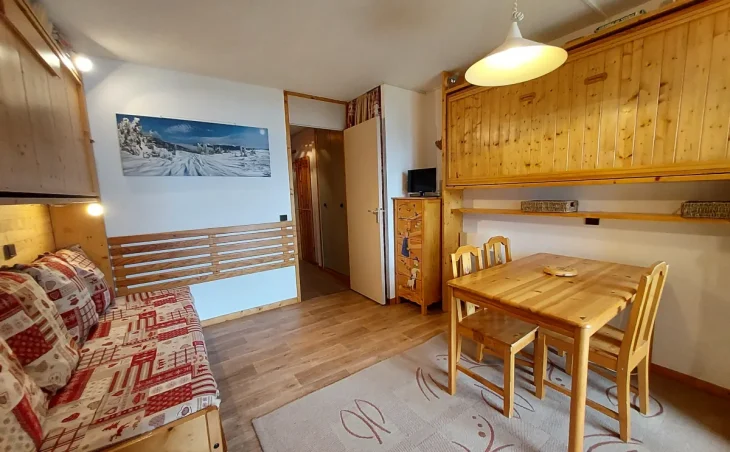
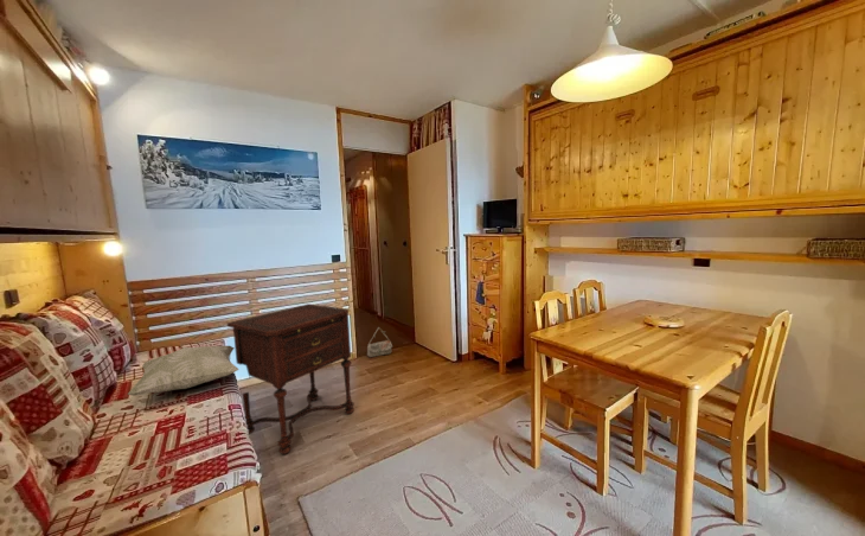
+ bag [366,326,393,358]
+ side table [226,302,355,455]
+ decorative pillow [127,345,239,397]
